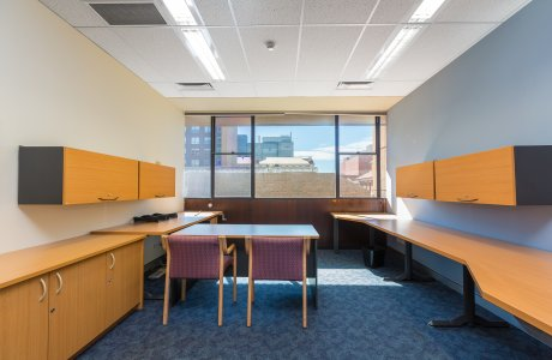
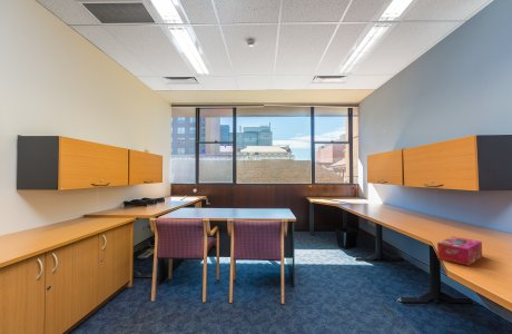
+ tissue box [436,235,483,267]
